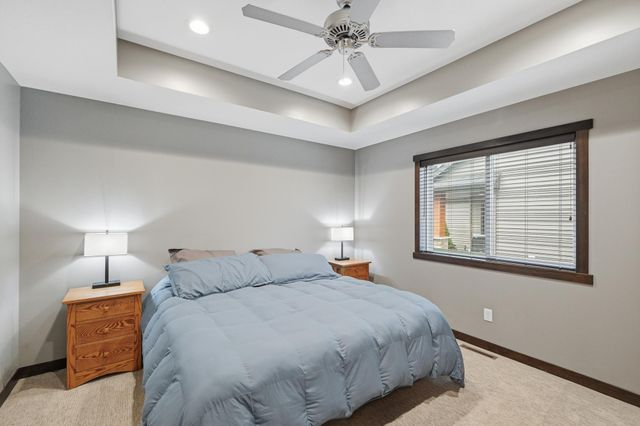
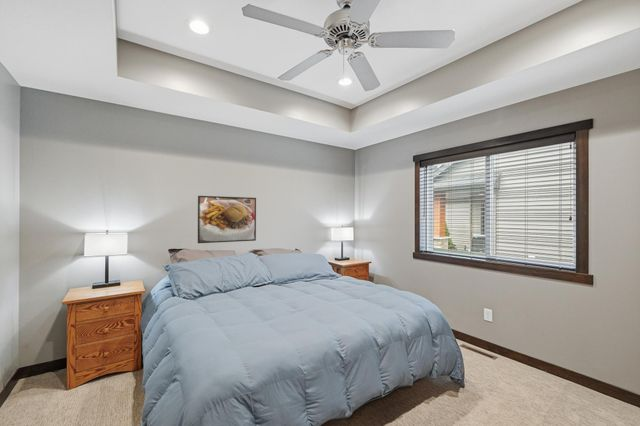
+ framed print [197,195,257,244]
